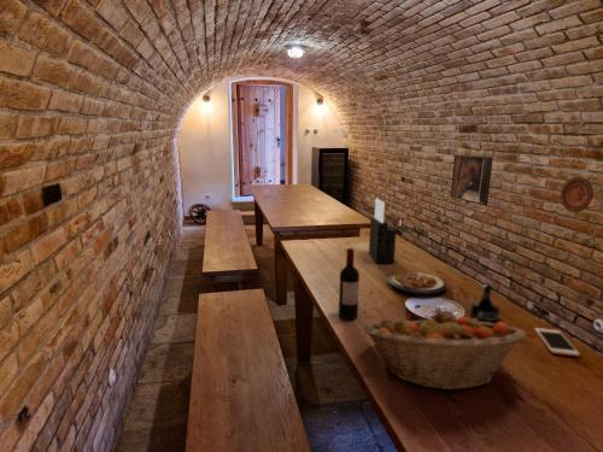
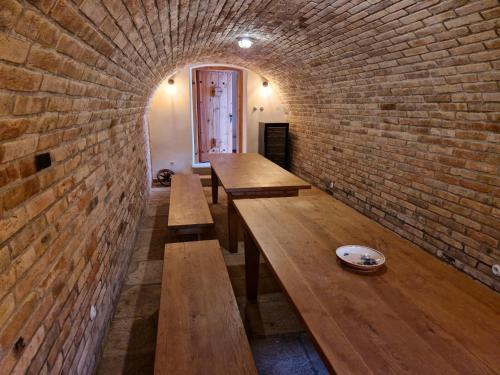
- cell phone [533,327,581,357]
- decorative plate [560,176,595,213]
- knife block [368,198,398,264]
- plate [387,270,447,295]
- fruit basket [363,310,527,392]
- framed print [450,154,493,207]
- tequila bottle [469,283,502,323]
- wine bottle [338,247,361,321]
